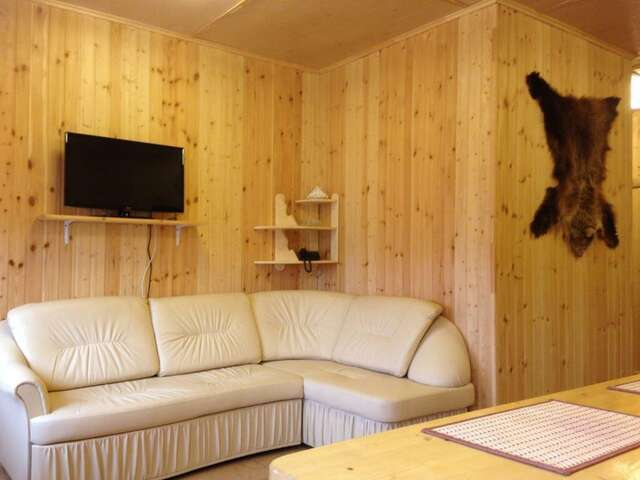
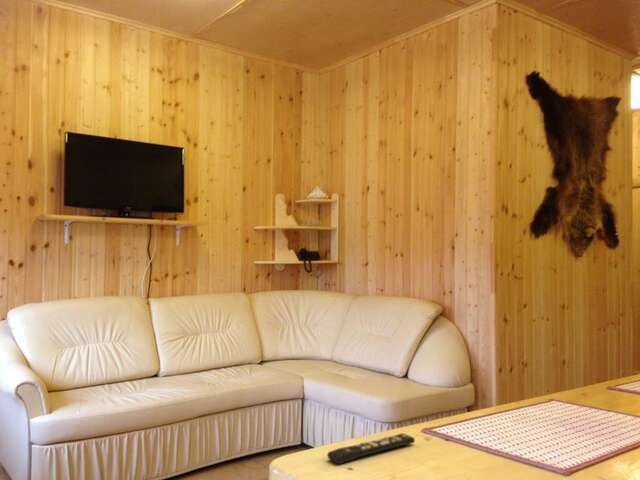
+ remote control [326,432,416,466]
